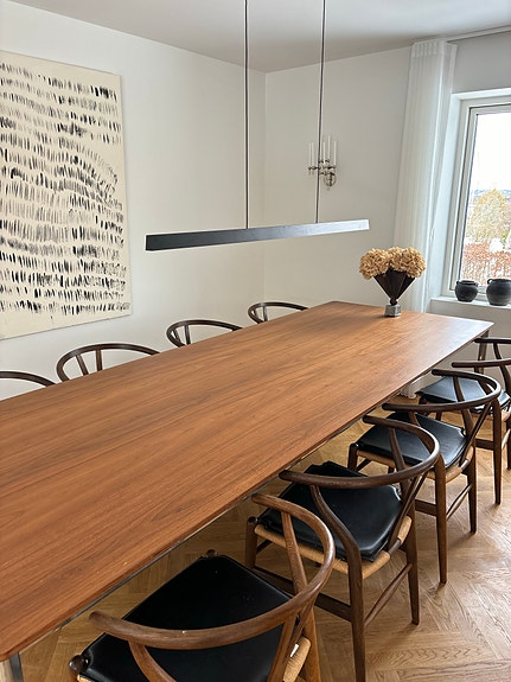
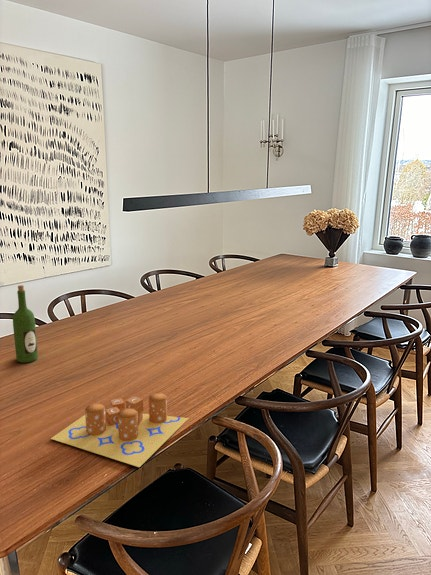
+ candle [50,392,190,468]
+ wine bottle [12,284,39,364]
